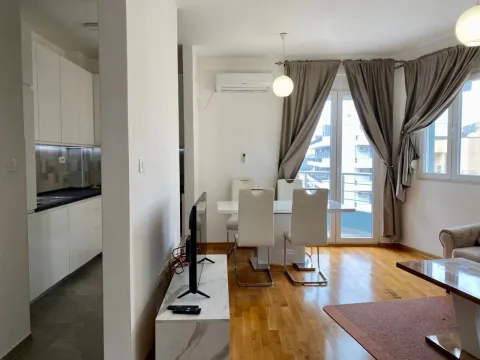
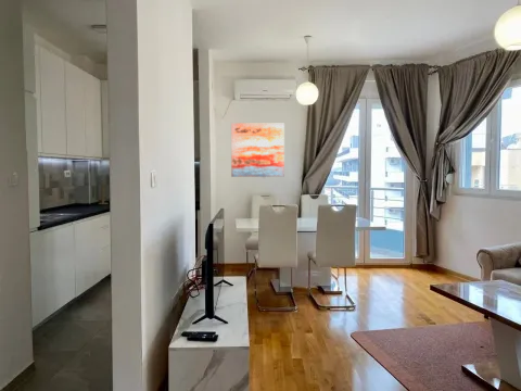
+ wall art [230,122,285,178]
